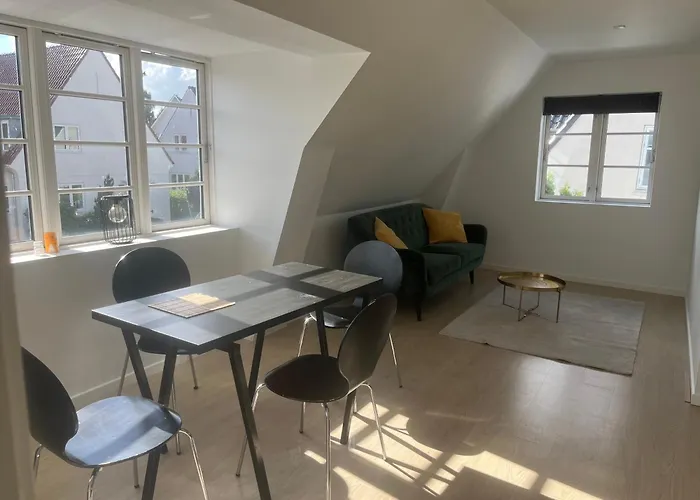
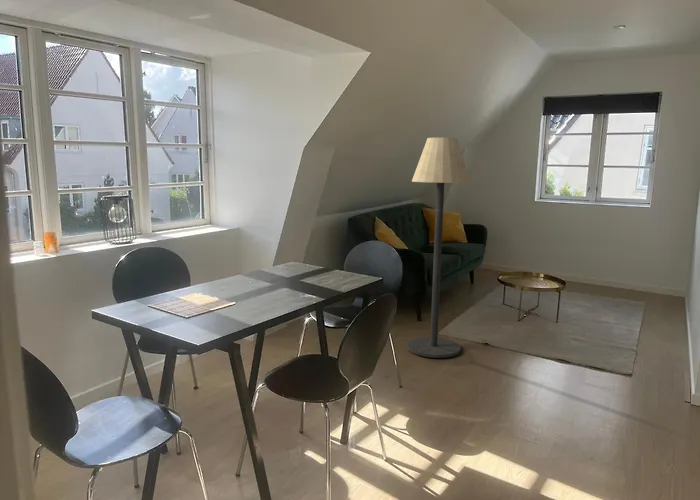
+ floor lamp [406,137,471,359]
